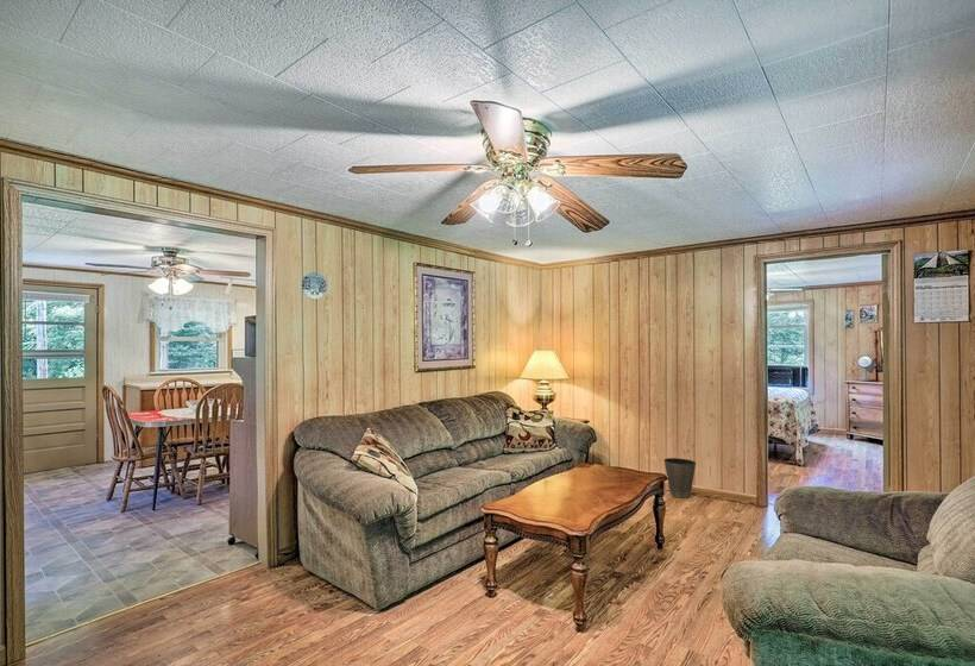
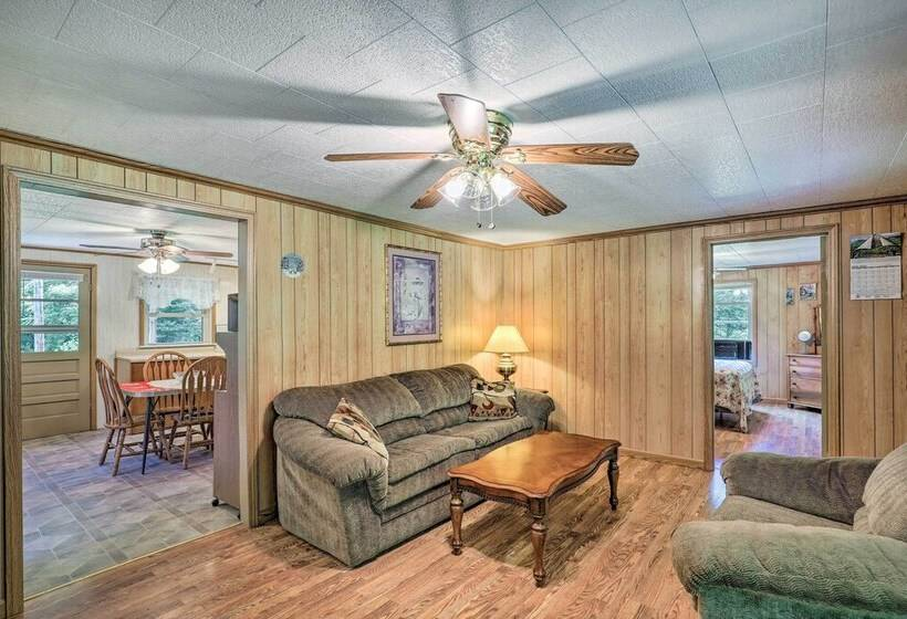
- waste basket [662,457,697,500]
